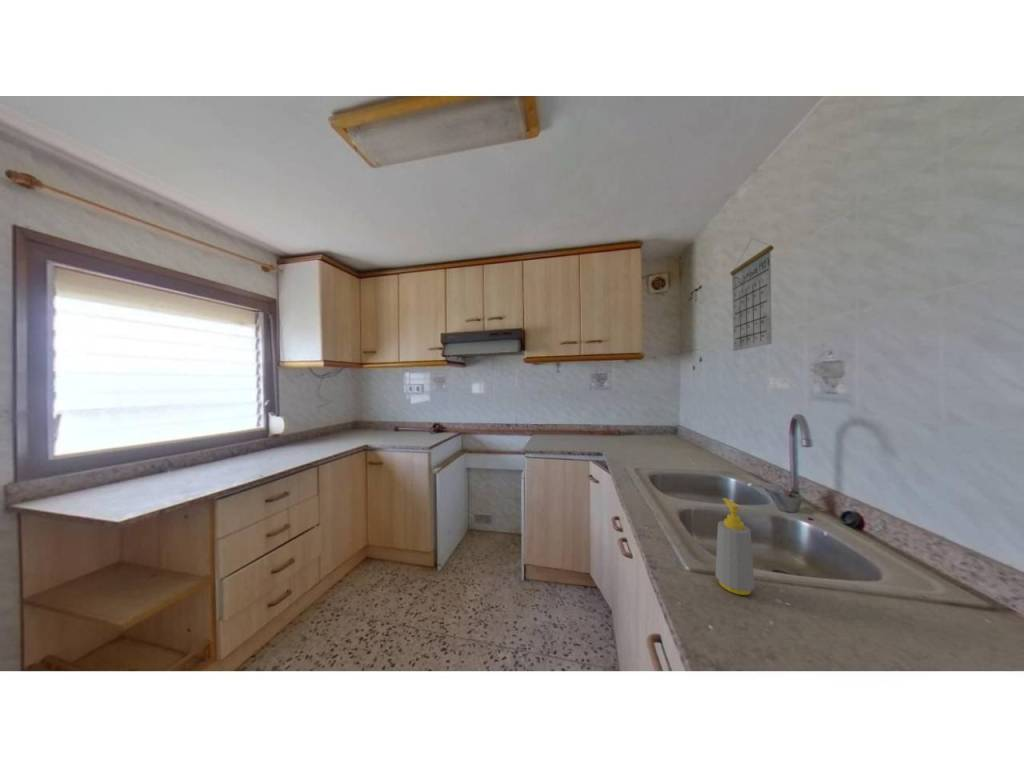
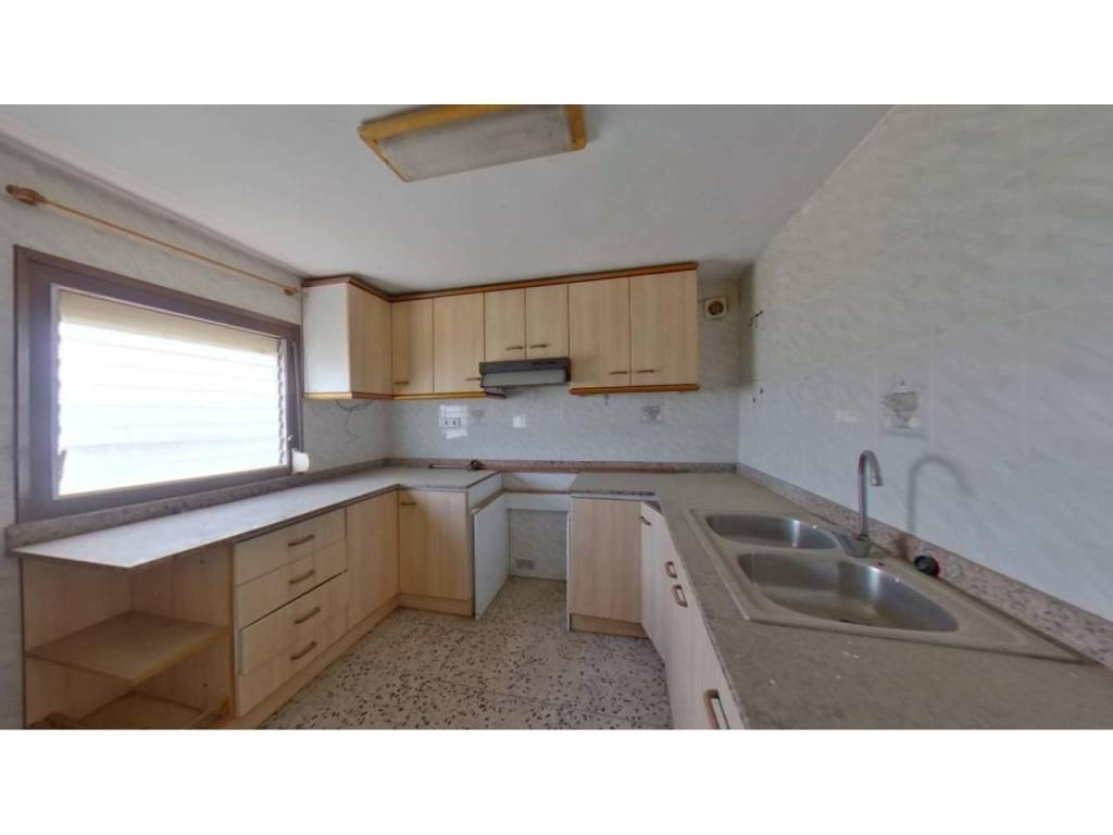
- calendar [729,238,774,352]
- soap bottle [714,497,756,596]
